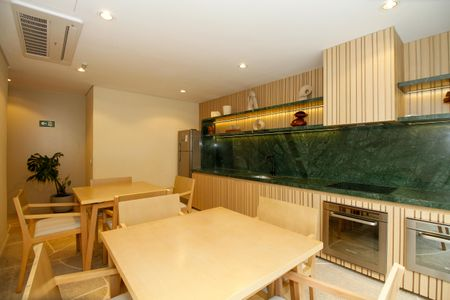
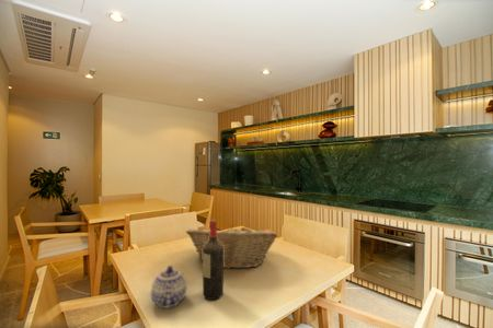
+ teapot [150,263,188,309]
+ fruit basket [185,223,278,270]
+ wine bottle [202,219,225,301]
